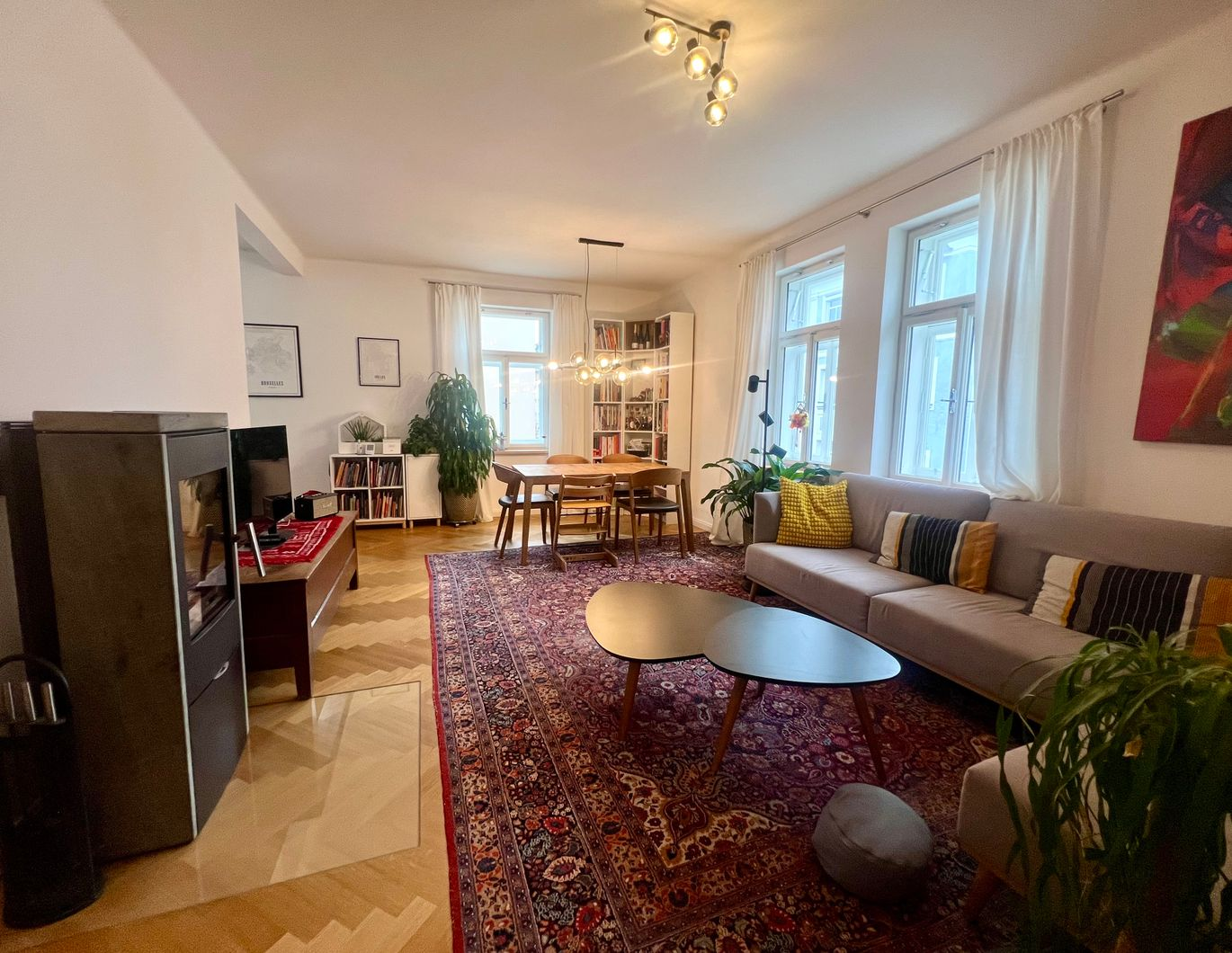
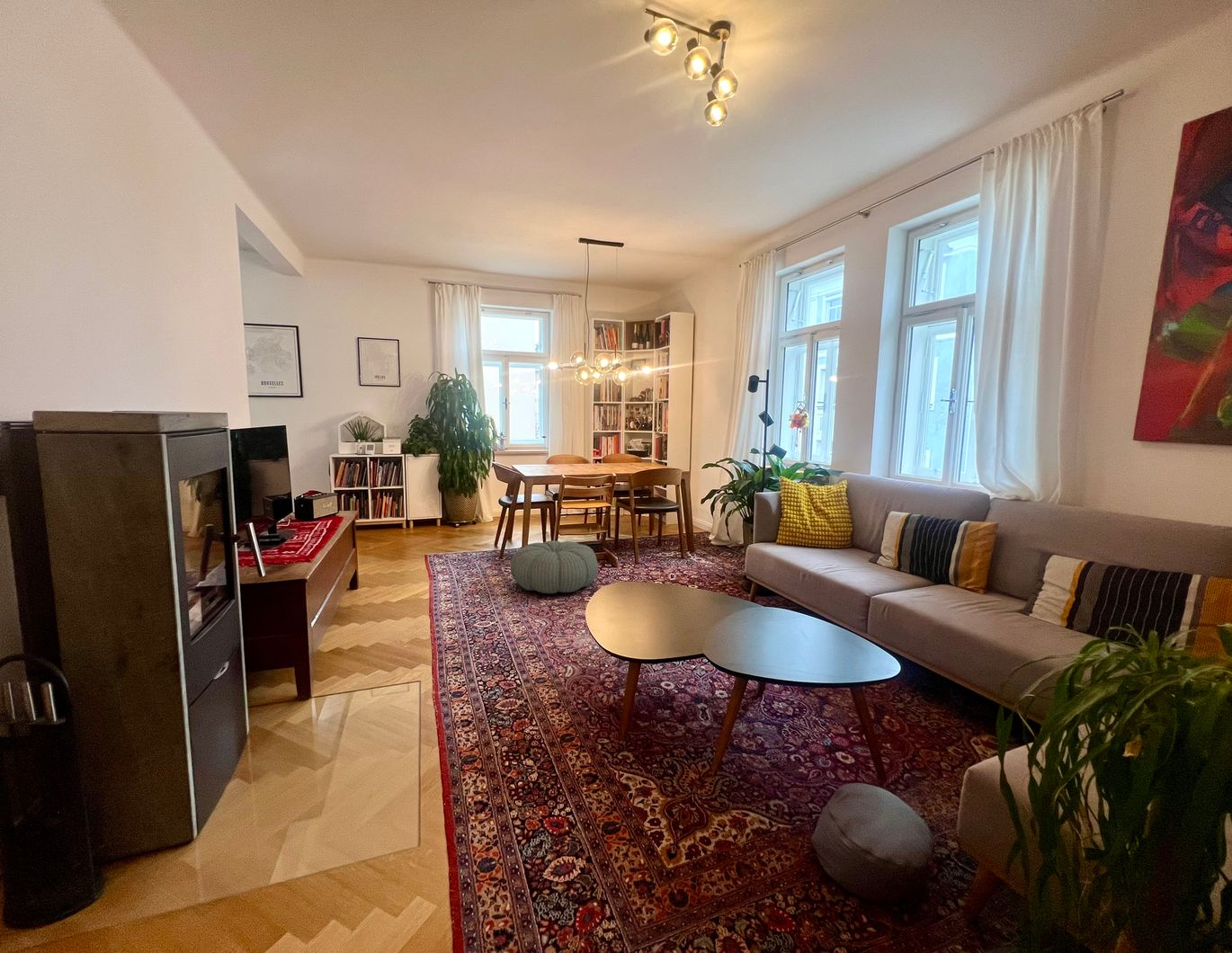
+ pouf [510,539,599,594]
